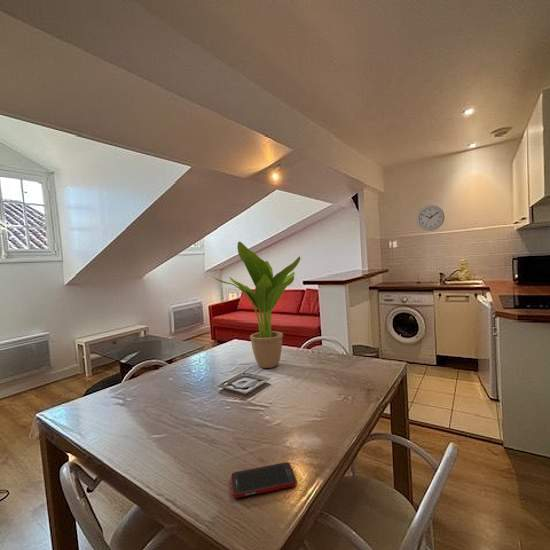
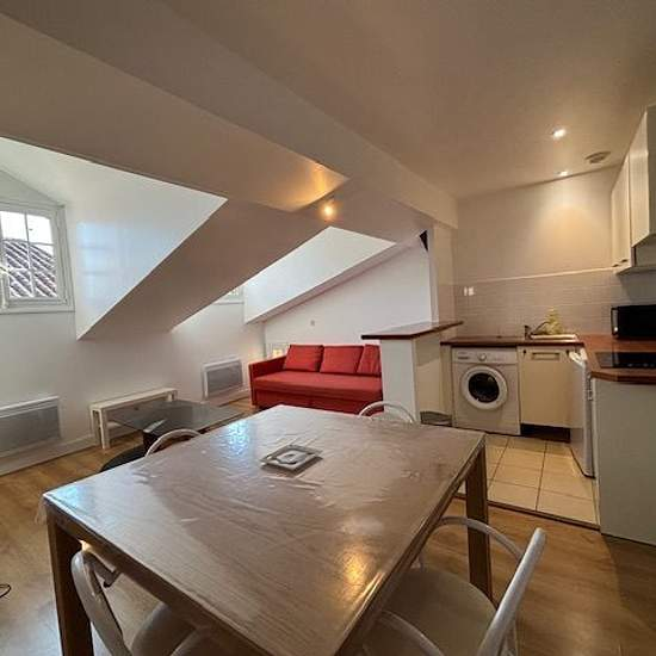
- cell phone [230,461,298,499]
- wall clock [416,204,445,232]
- potted plant [213,241,303,369]
